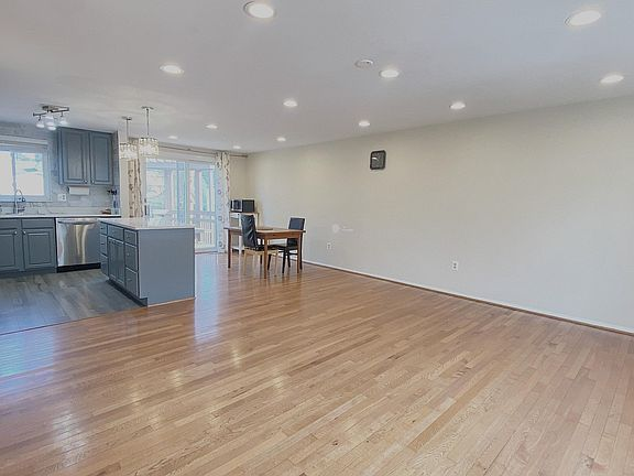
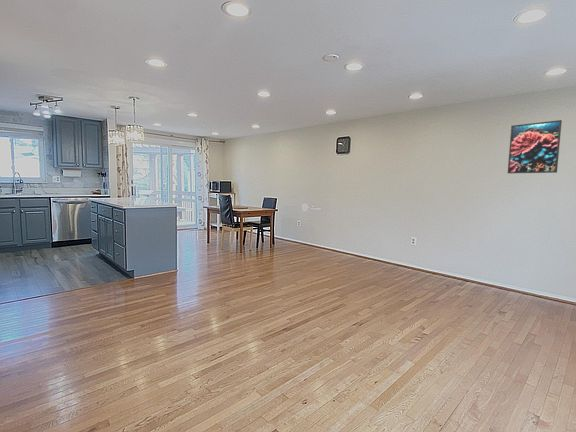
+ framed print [507,119,563,174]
